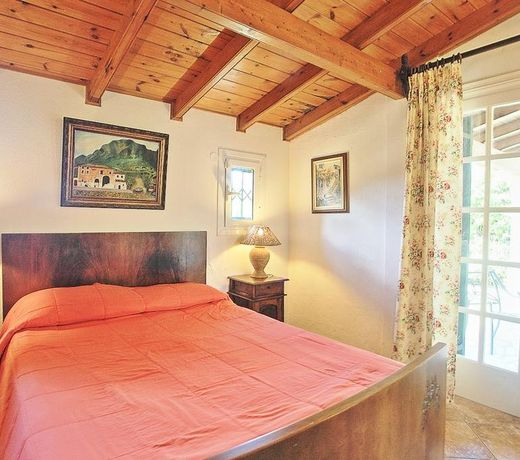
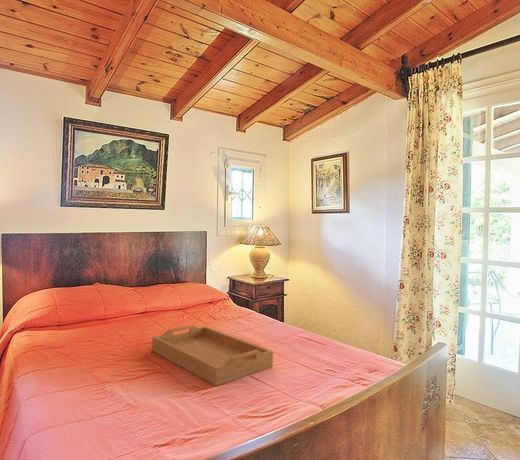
+ serving tray [151,324,274,387]
